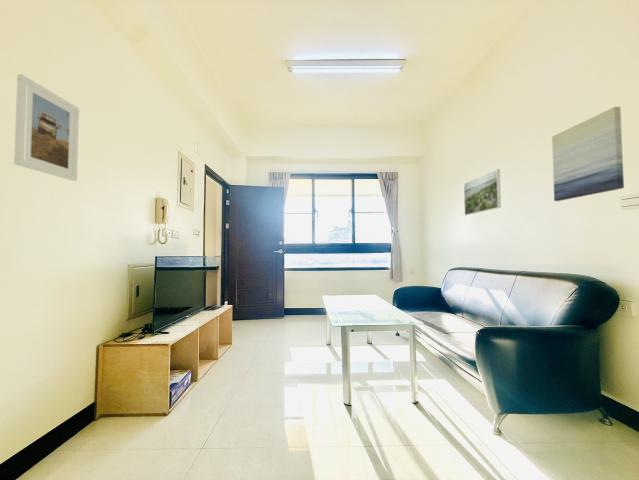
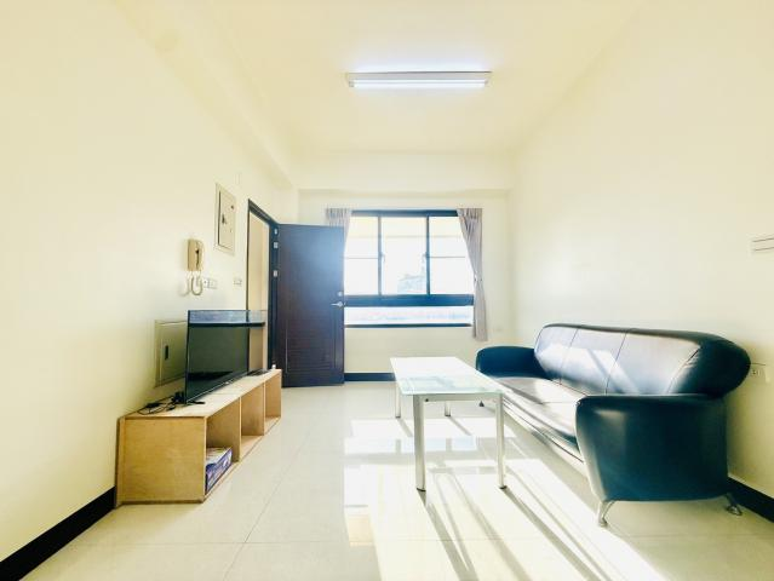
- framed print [13,73,81,182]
- wall art [551,106,625,202]
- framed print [463,168,502,216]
